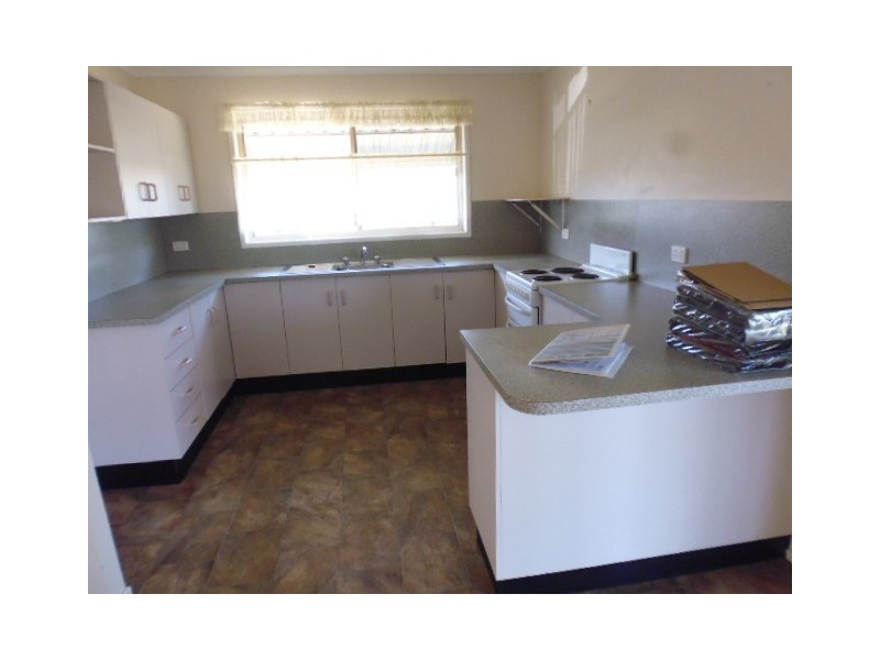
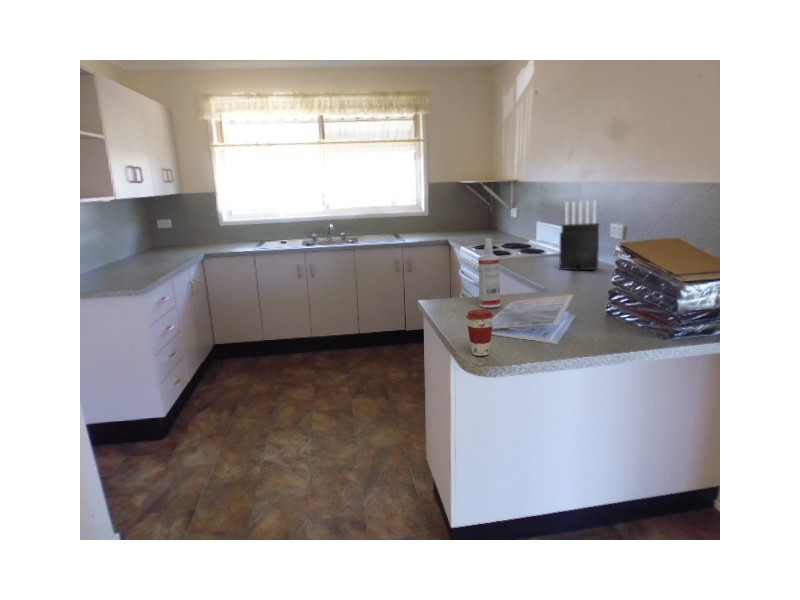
+ spray bottle [477,237,501,309]
+ coffee cup [465,308,494,357]
+ knife block [559,199,600,271]
